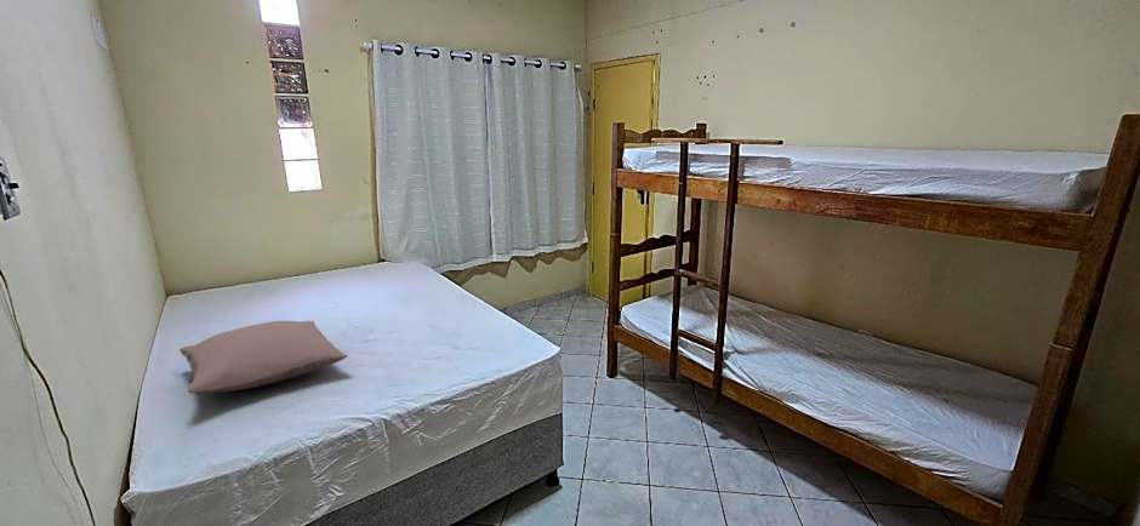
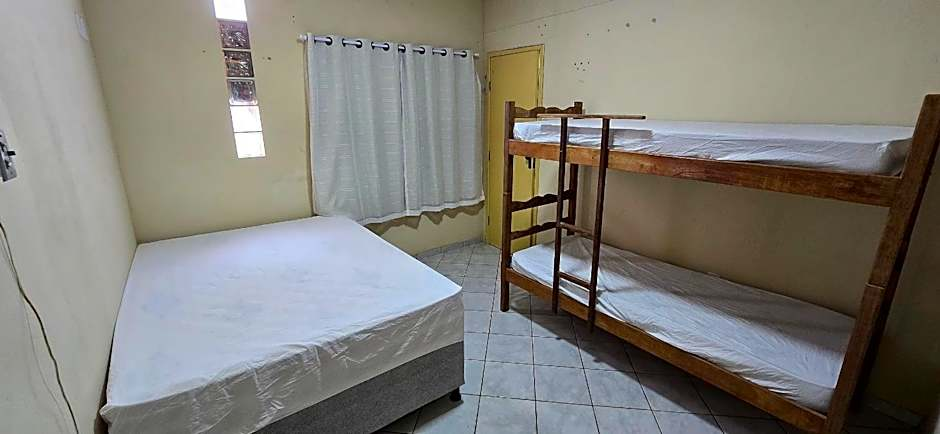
- pillow [178,320,349,394]
